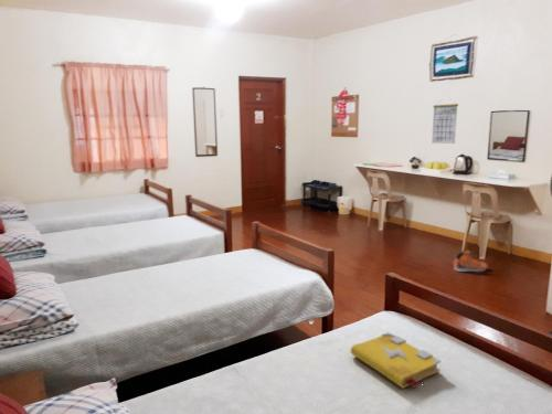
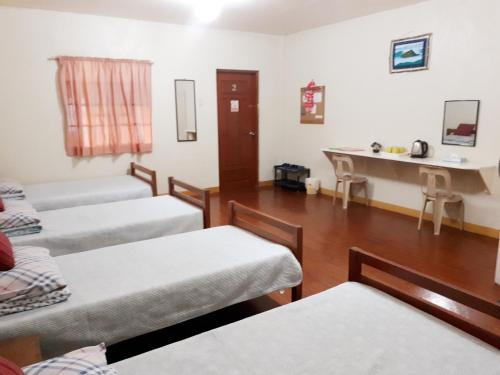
- sneaker [453,250,489,273]
- spell book [350,331,442,390]
- calendar [431,97,459,145]
